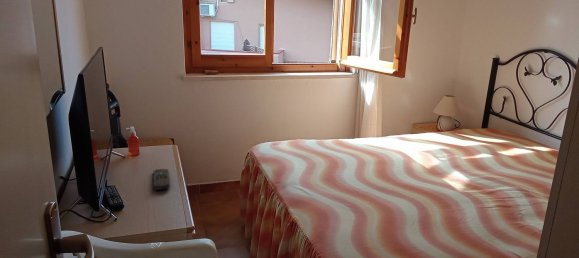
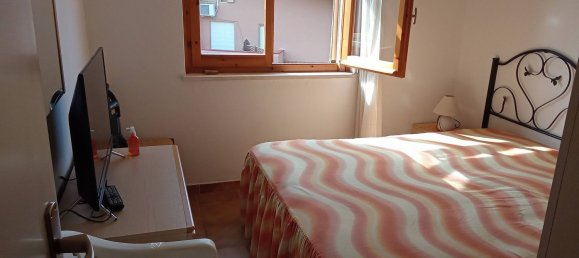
- remote control [152,168,171,191]
